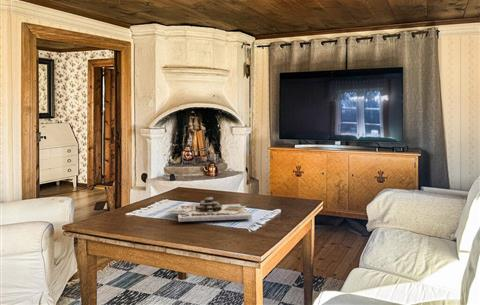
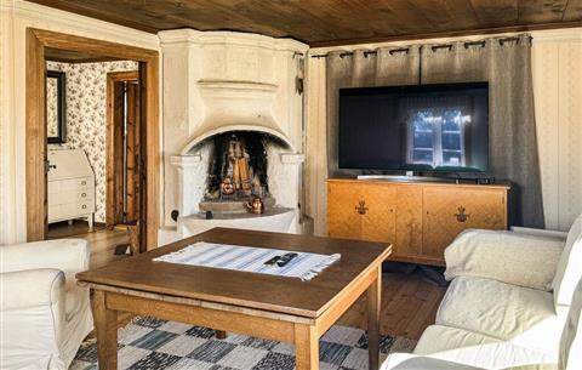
- board game [164,196,253,223]
